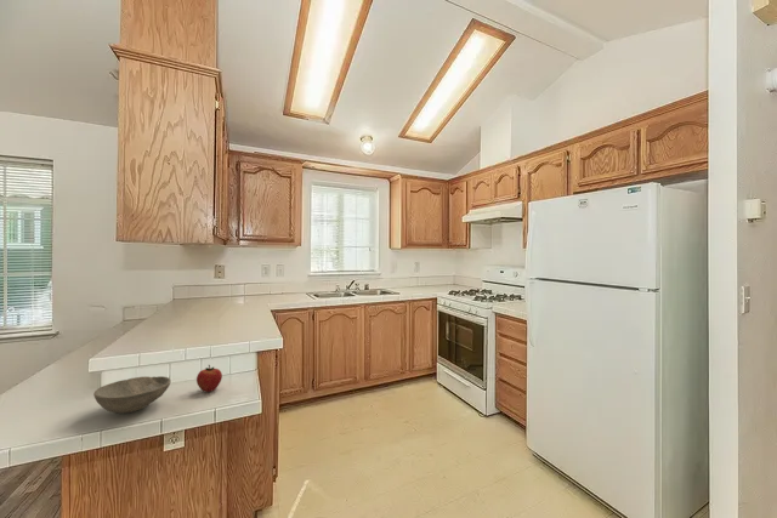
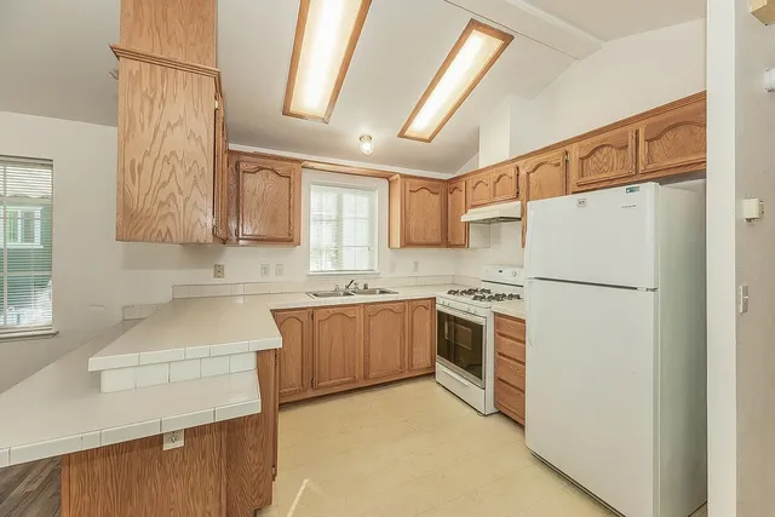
- bowl [92,375,171,414]
- apple [195,364,223,393]
